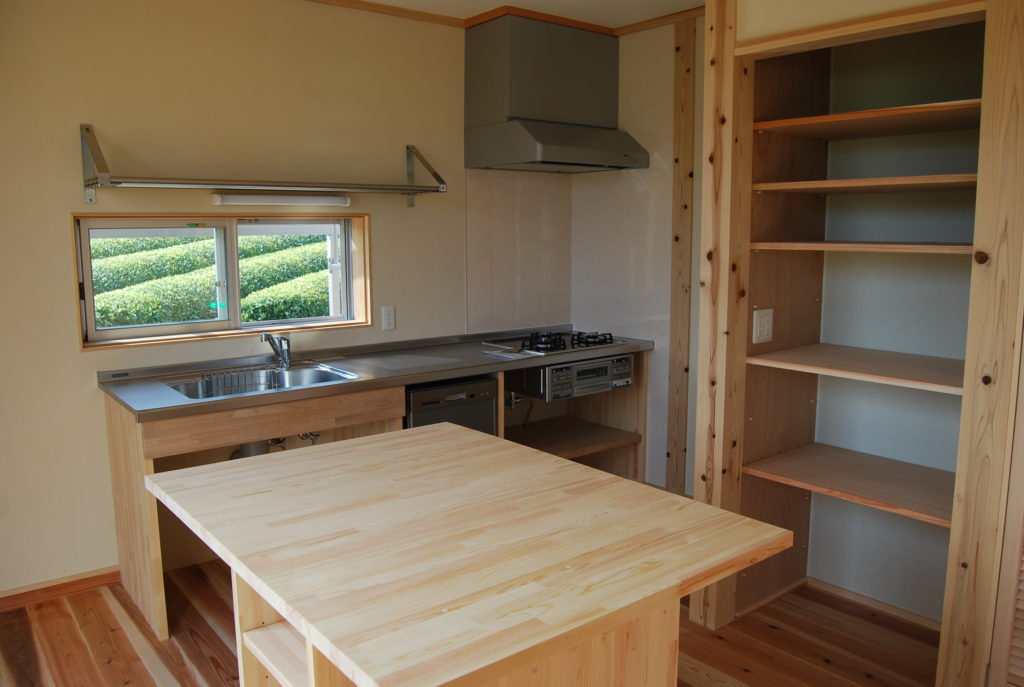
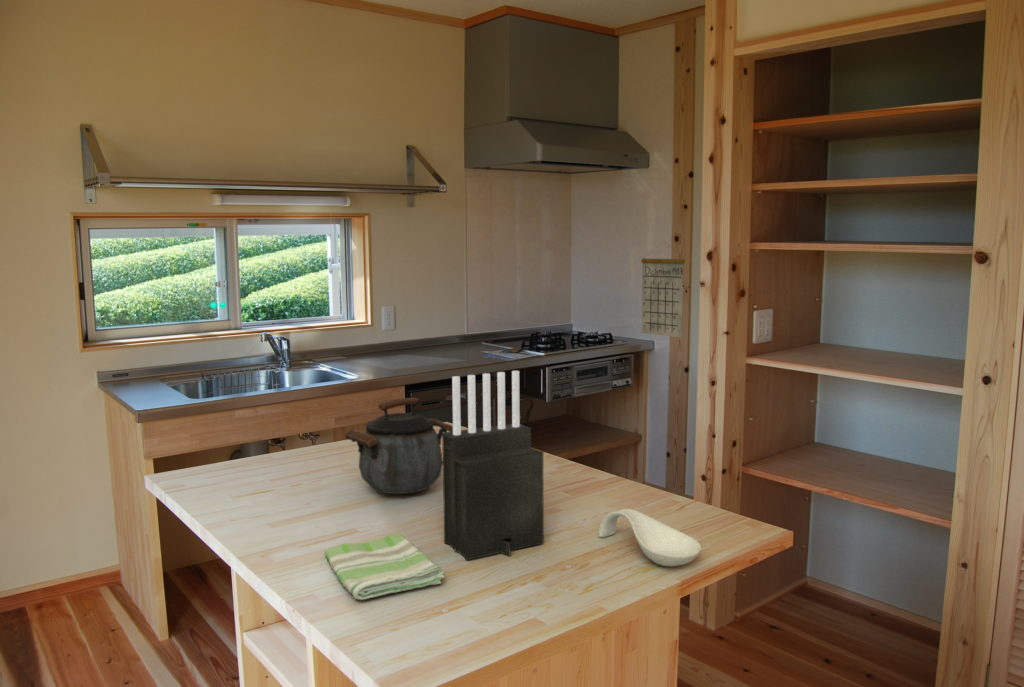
+ knife block [441,370,545,561]
+ calendar [640,242,686,338]
+ kettle [344,396,453,495]
+ dish towel [324,532,445,601]
+ spoon rest [597,508,702,567]
